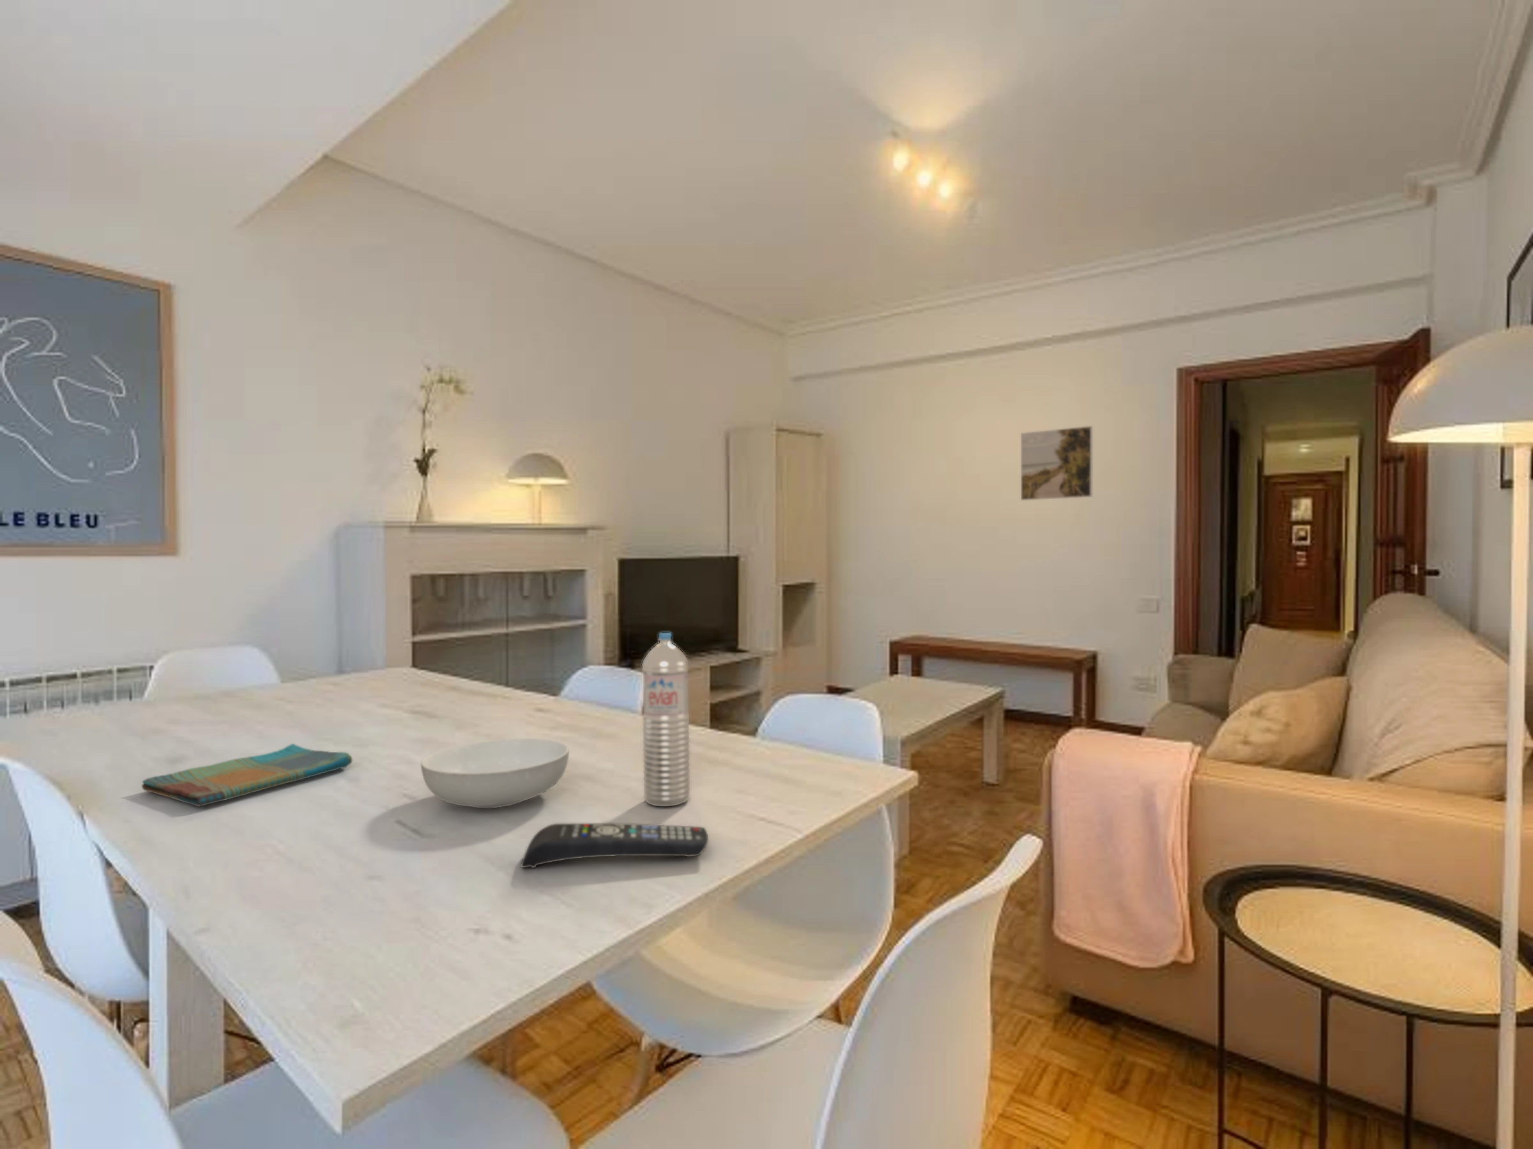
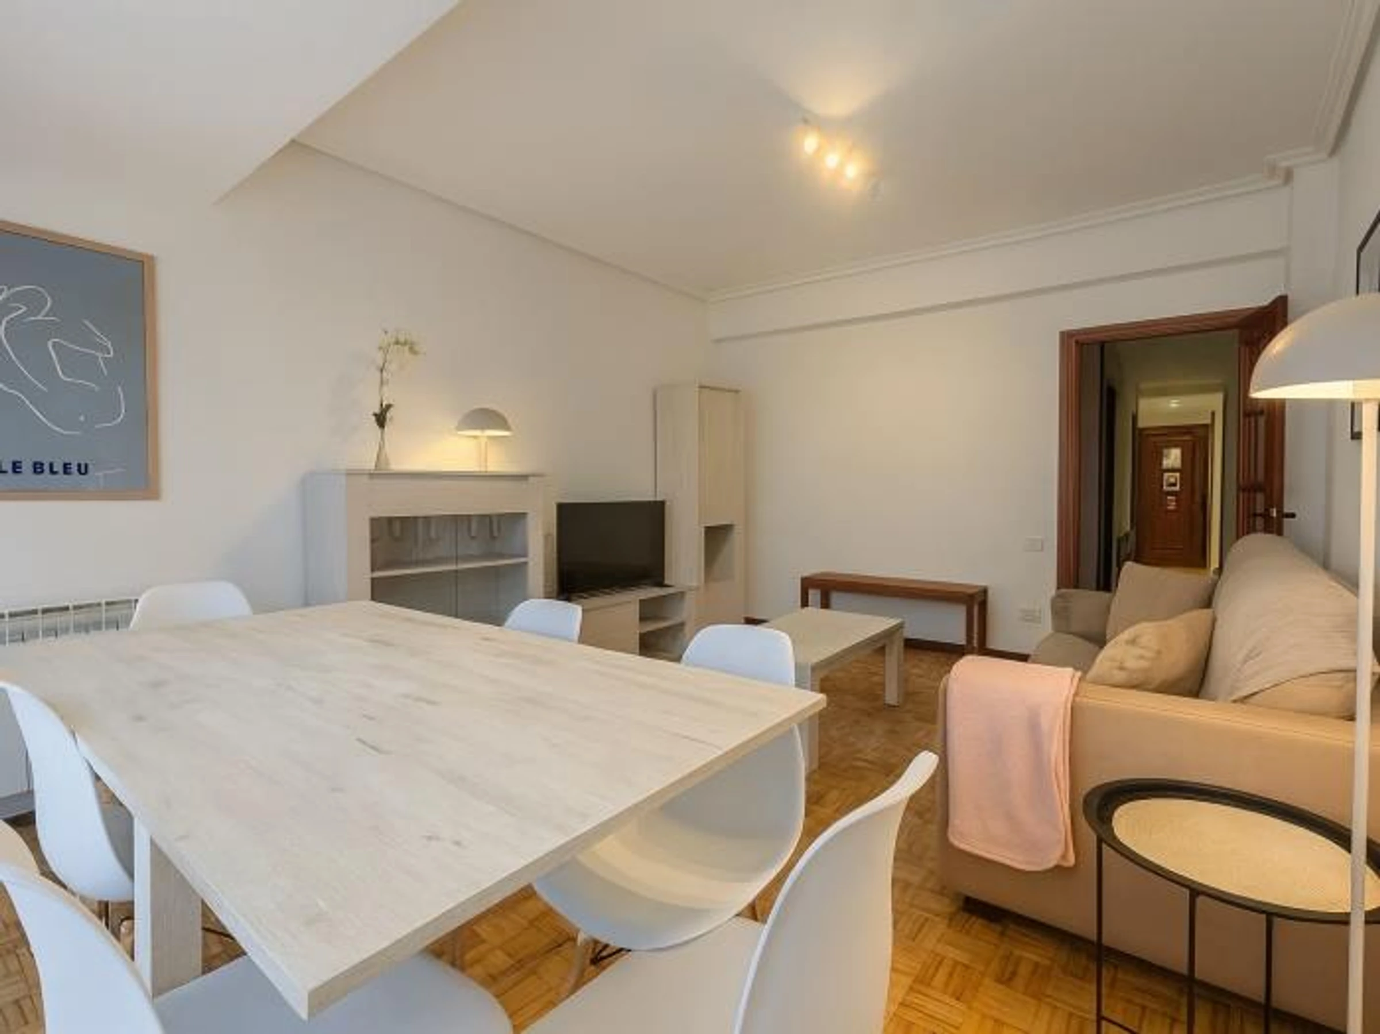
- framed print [1020,425,1094,501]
- dish towel [141,743,354,807]
- water bottle [641,632,690,807]
- serving bowl [420,737,570,809]
- remote control [520,823,709,869]
